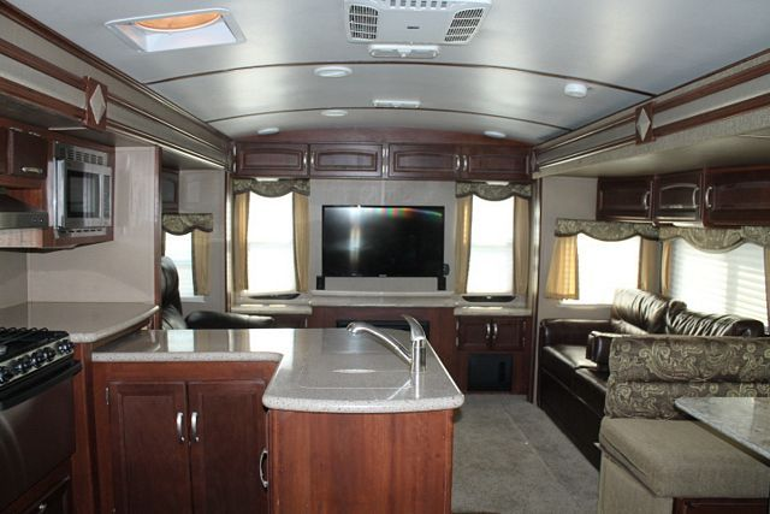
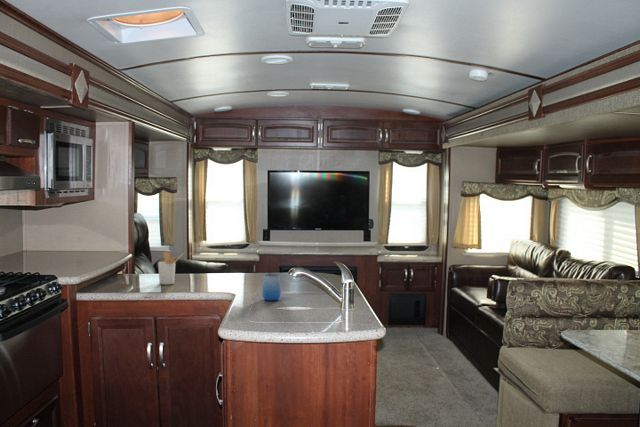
+ utensil holder [157,250,185,286]
+ cup [261,273,282,302]
